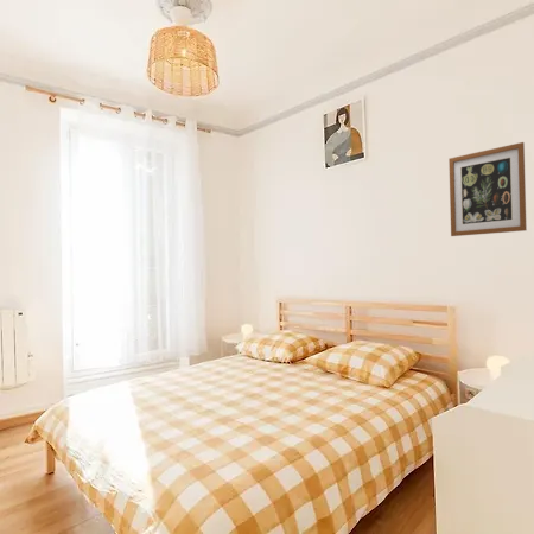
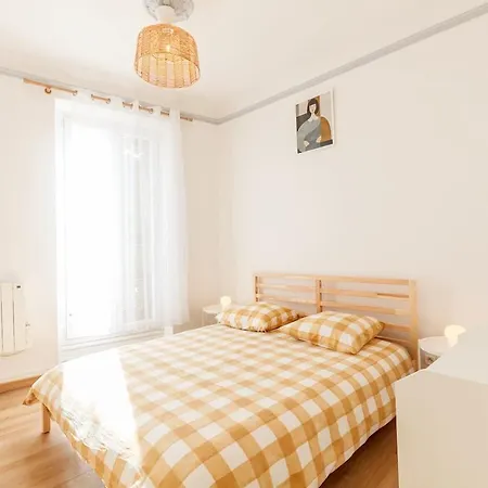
- wall art [447,141,528,237]
